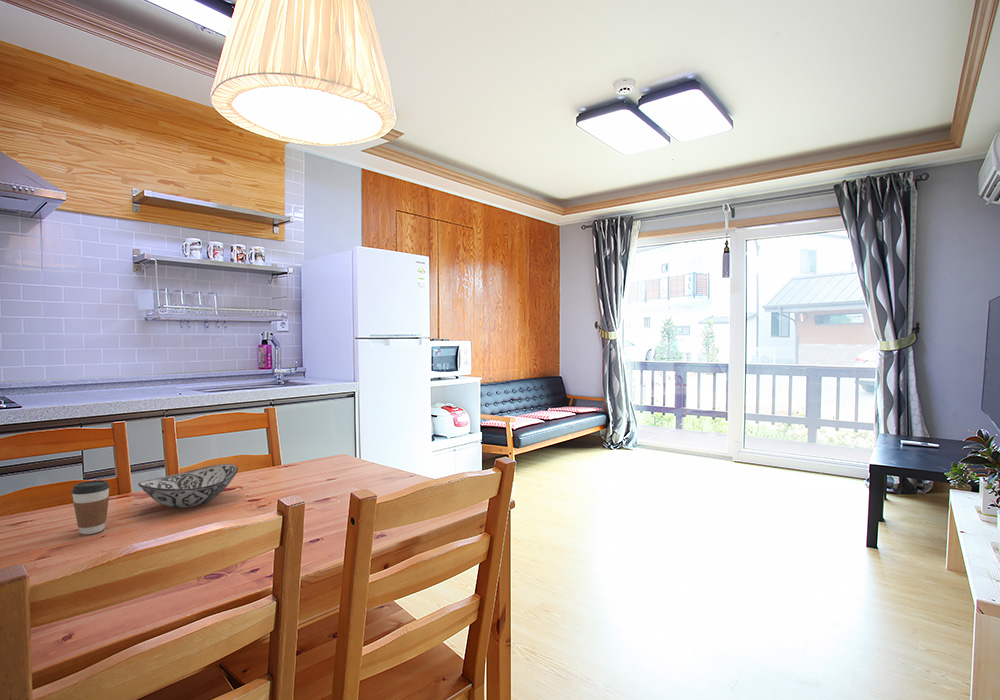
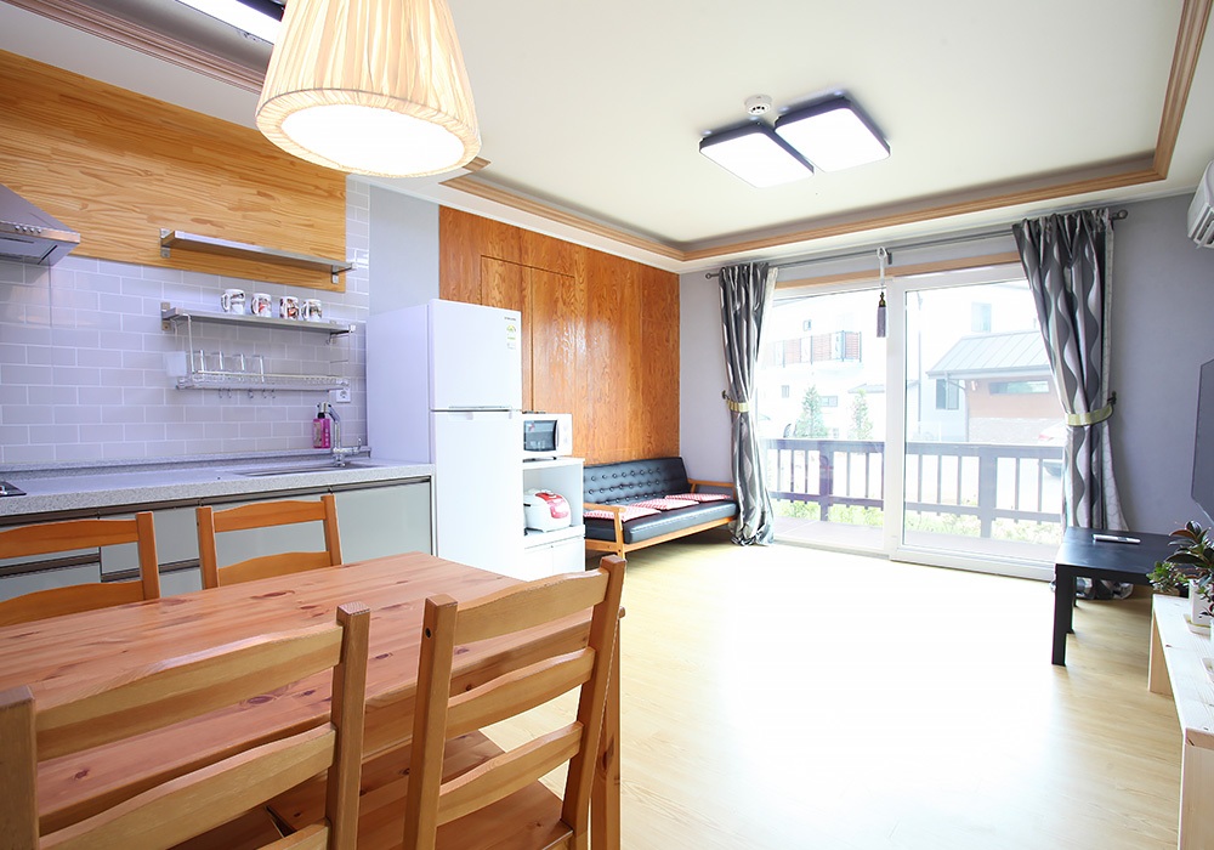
- coffee cup [70,479,111,535]
- decorative bowl [137,463,239,509]
